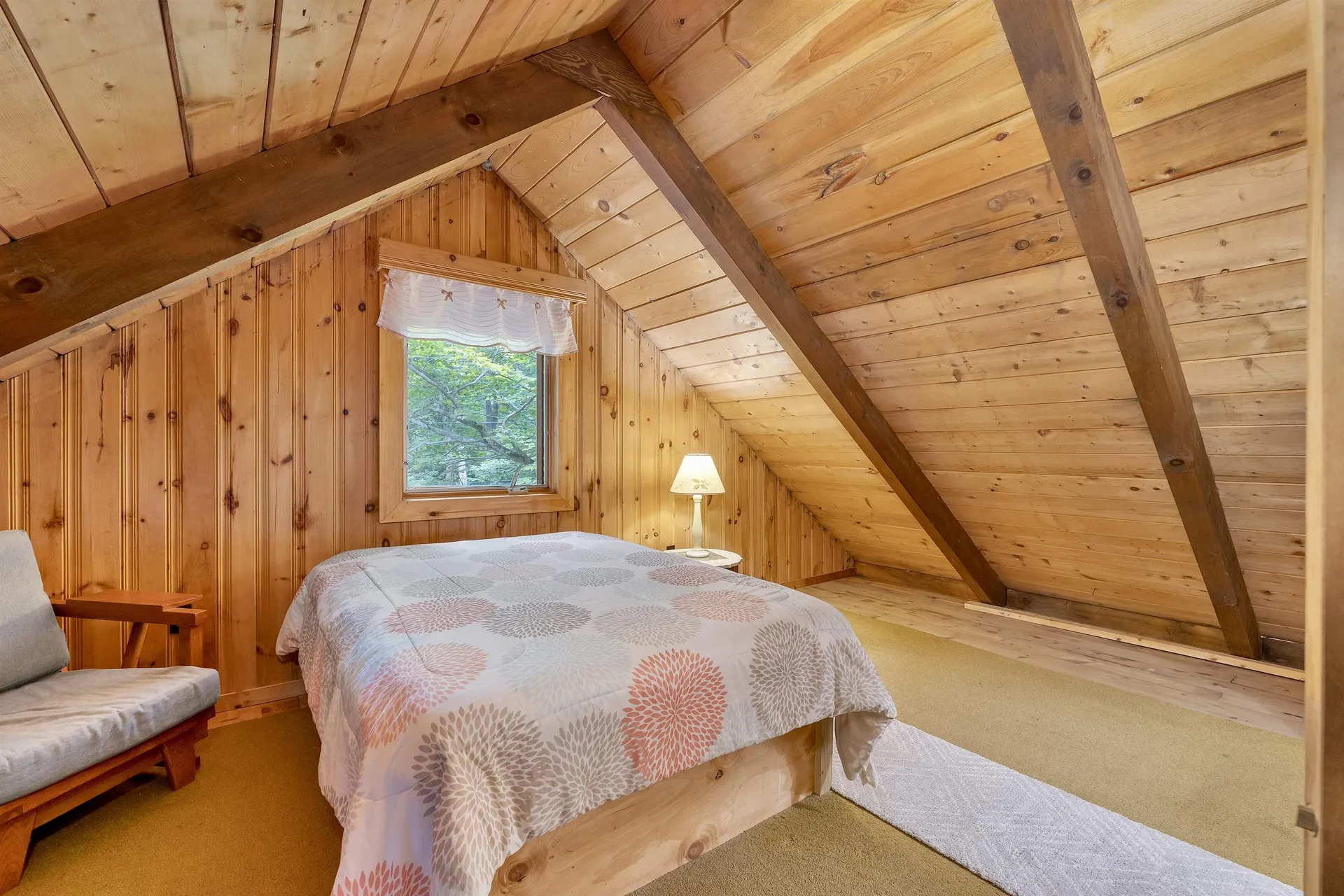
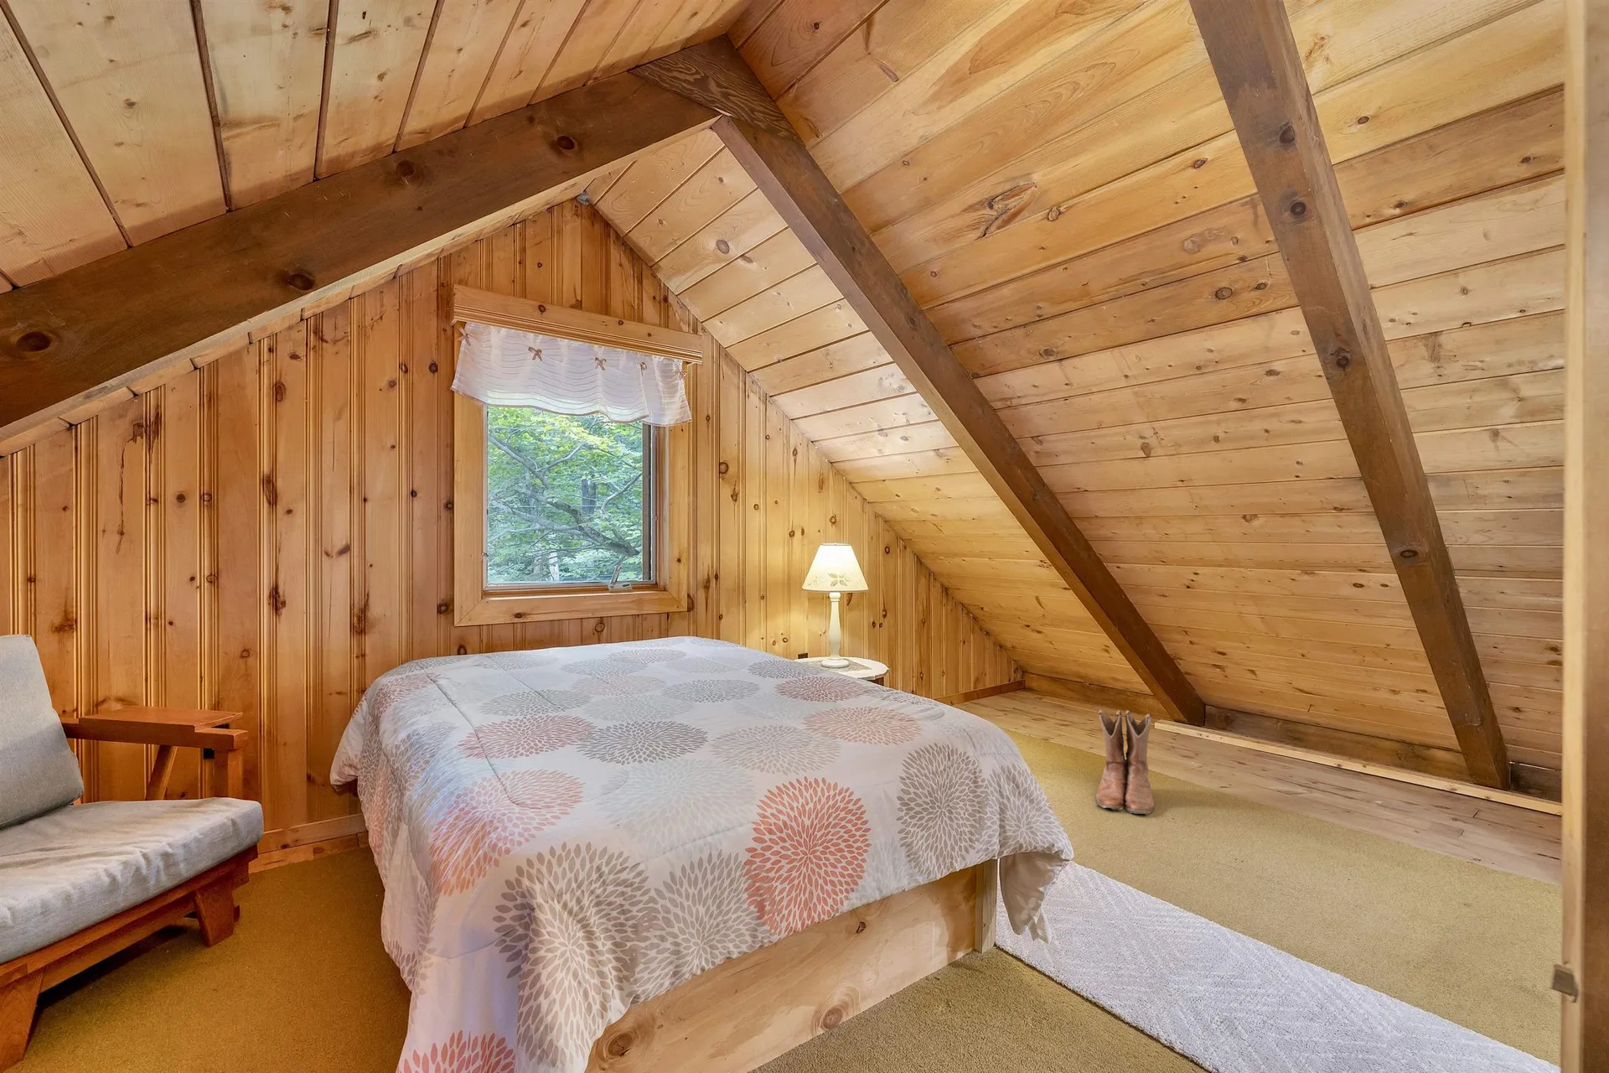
+ boots [1095,708,1155,816]
